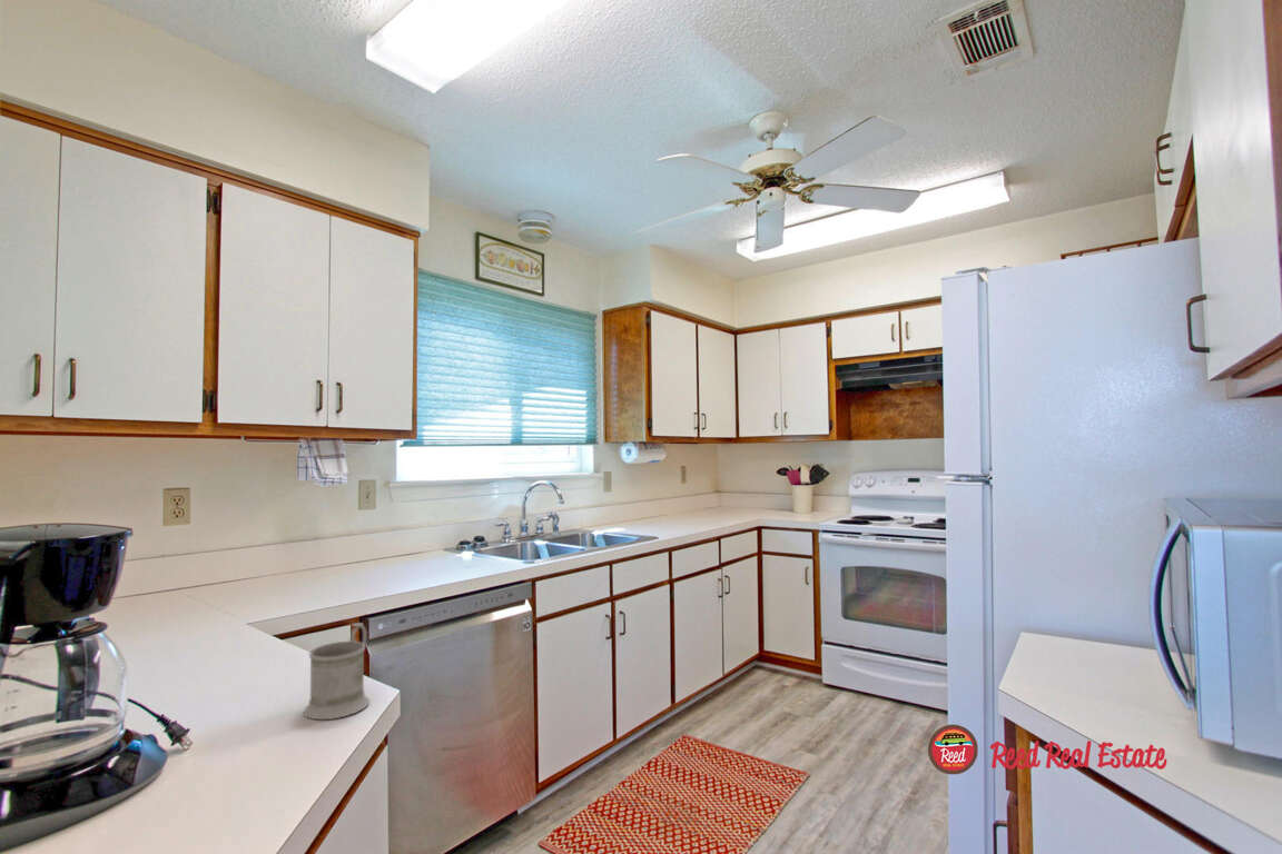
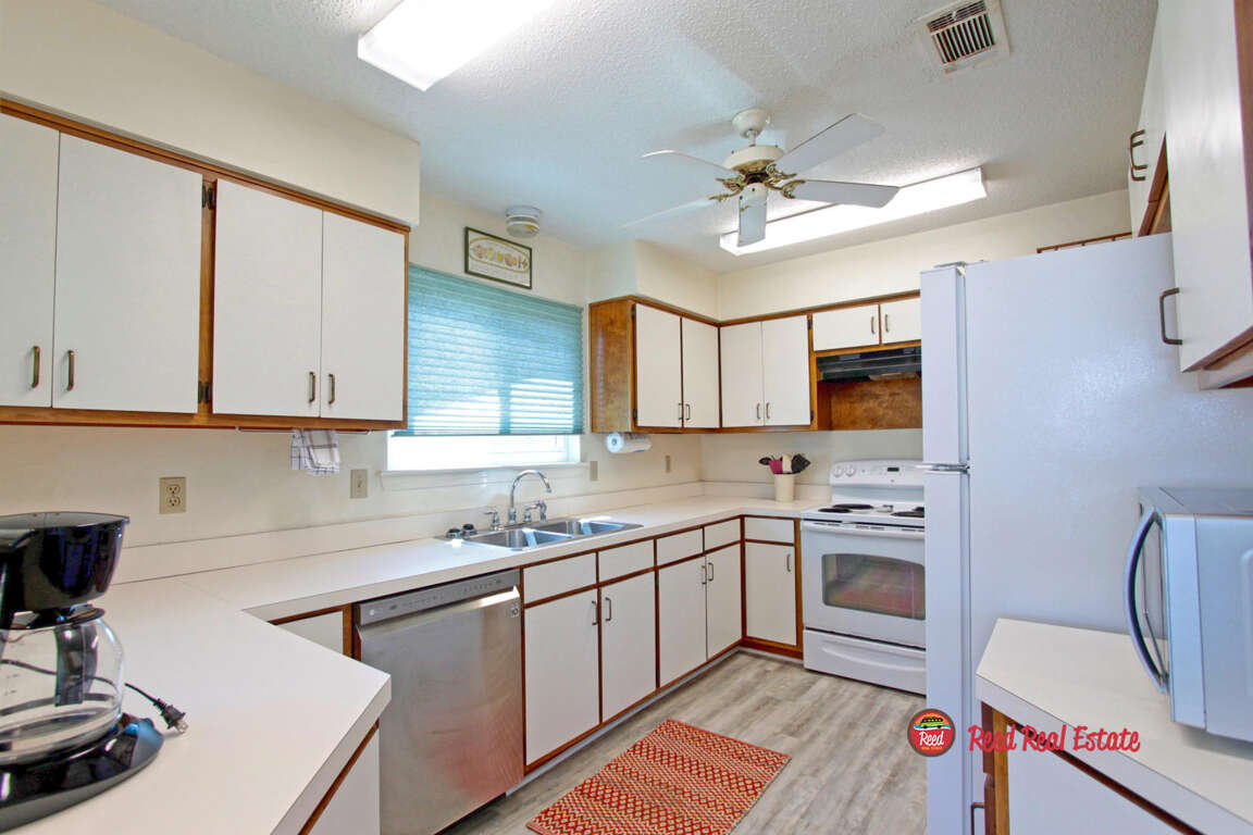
- mug [303,622,371,721]
